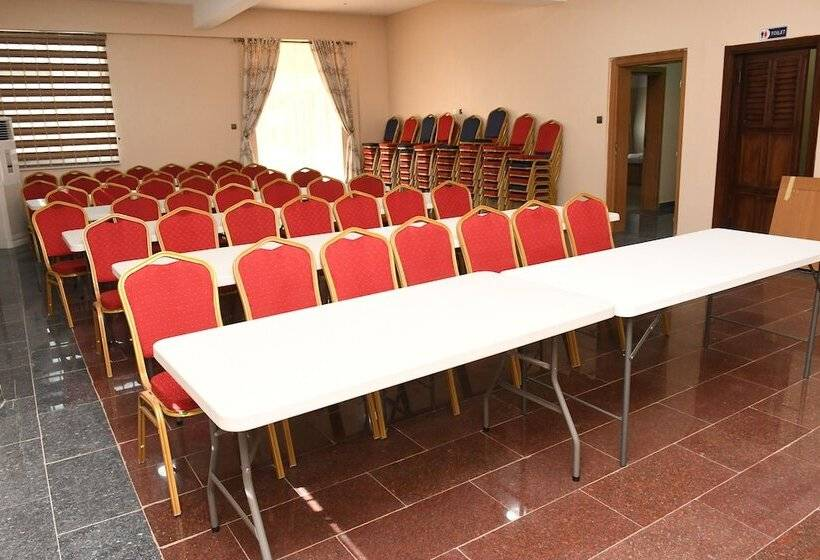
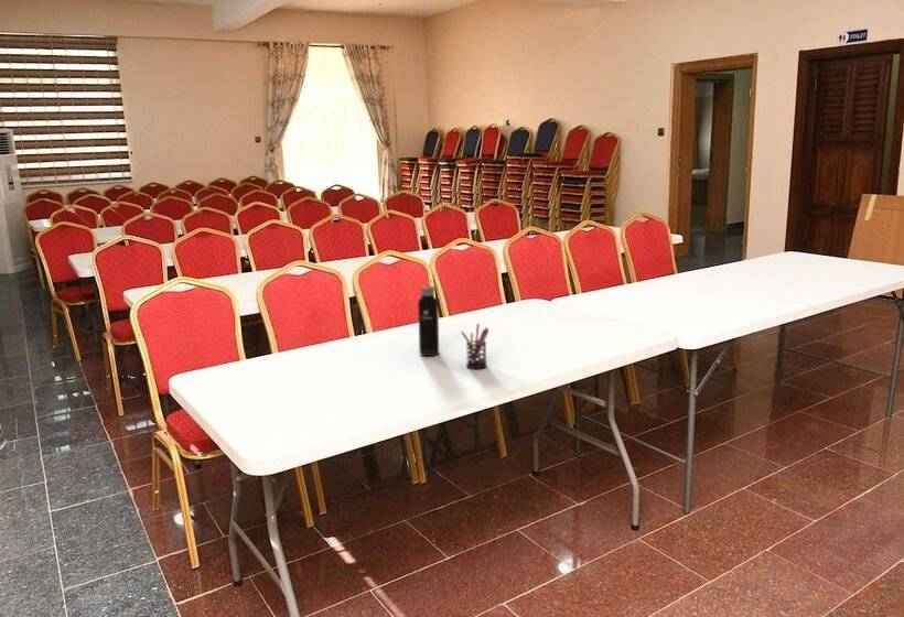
+ water bottle [417,279,440,357]
+ pen holder [460,323,489,370]
